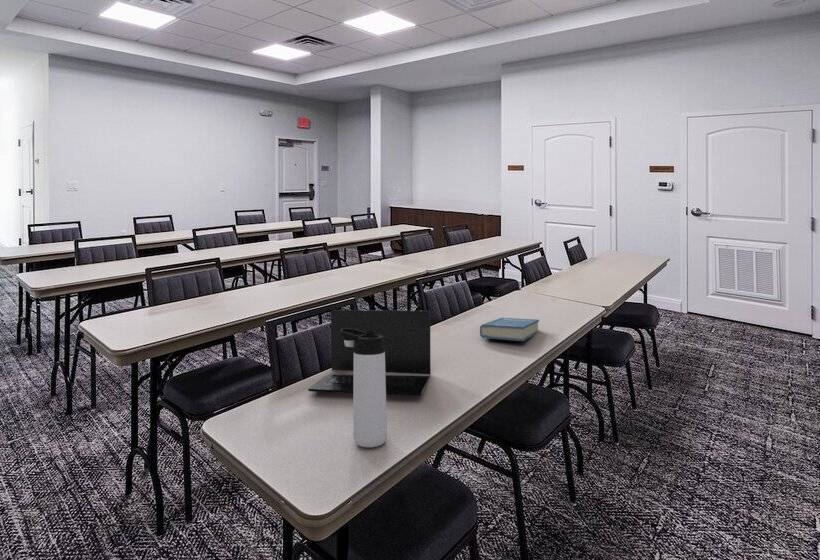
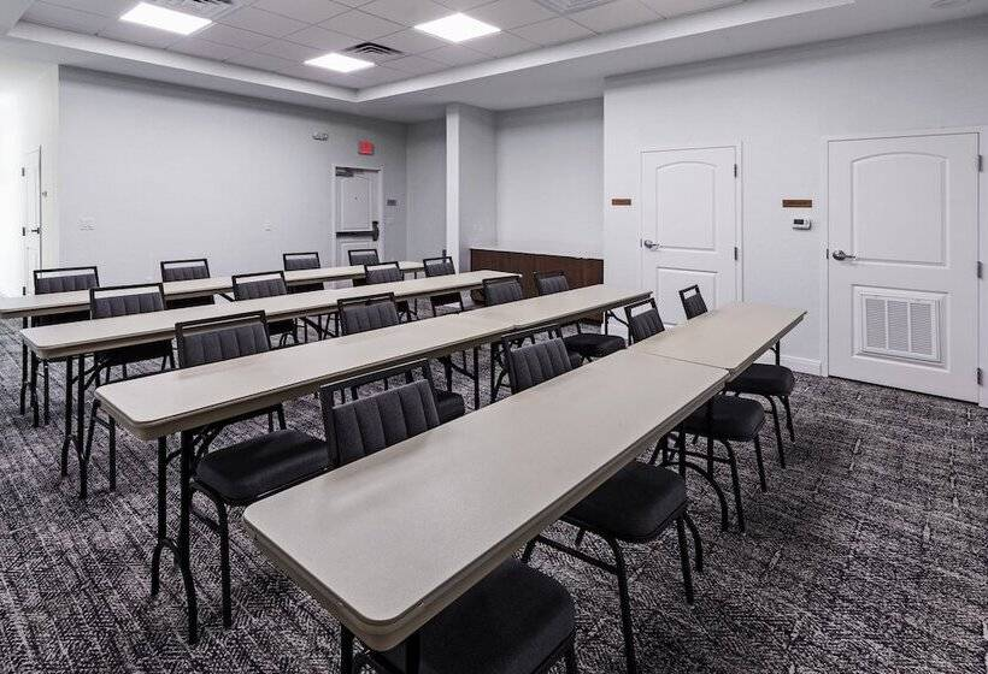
- laptop [307,309,432,397]
- thermos bottle [340,328,388,448]
- hardback book [479,317,540,342]
